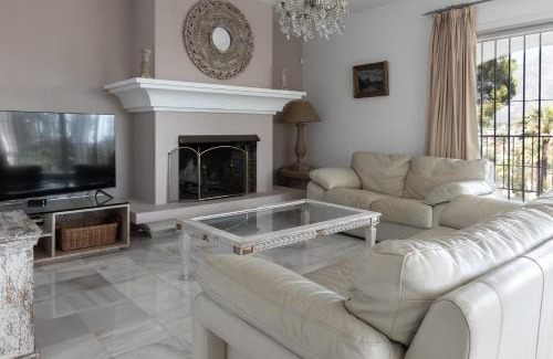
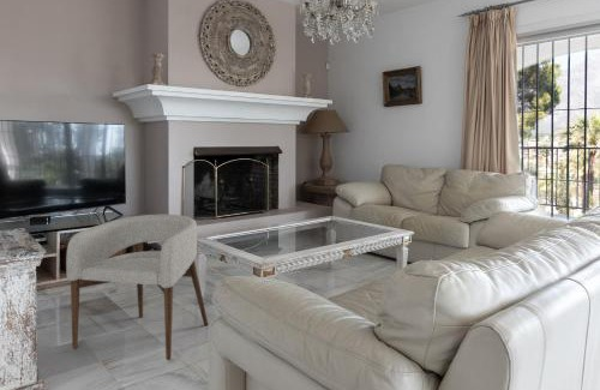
+ armchair [65,214,210,361]
